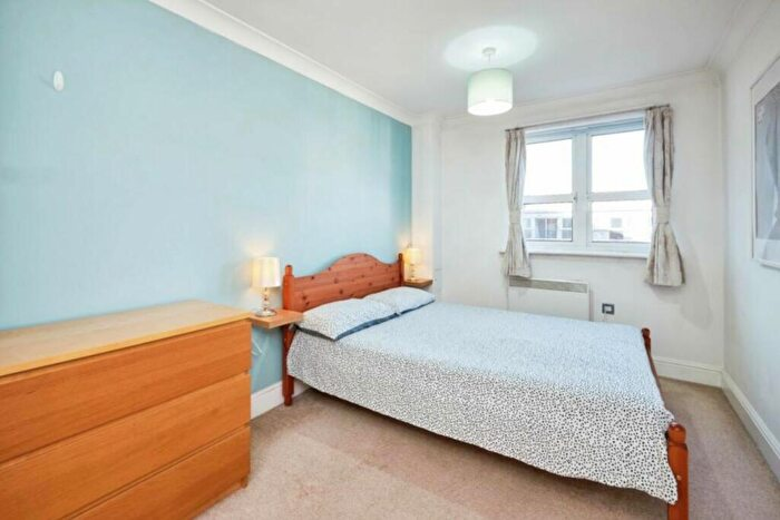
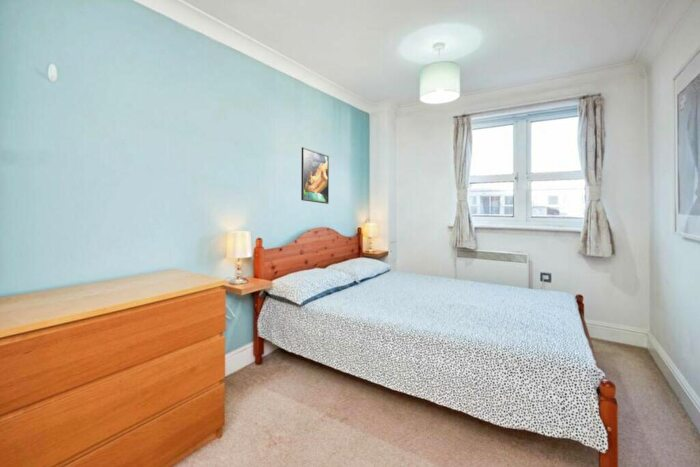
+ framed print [300,146,330,205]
